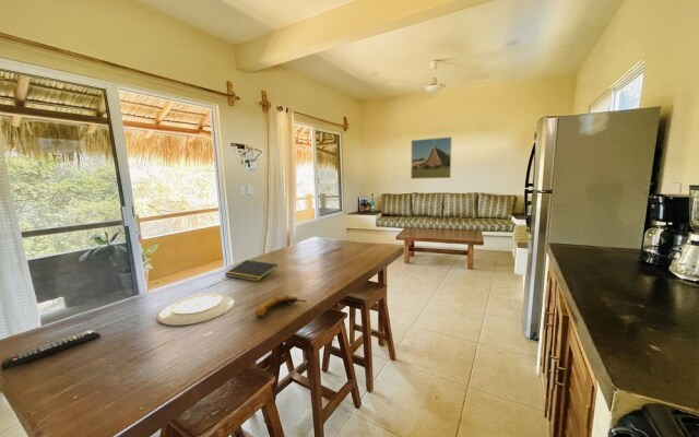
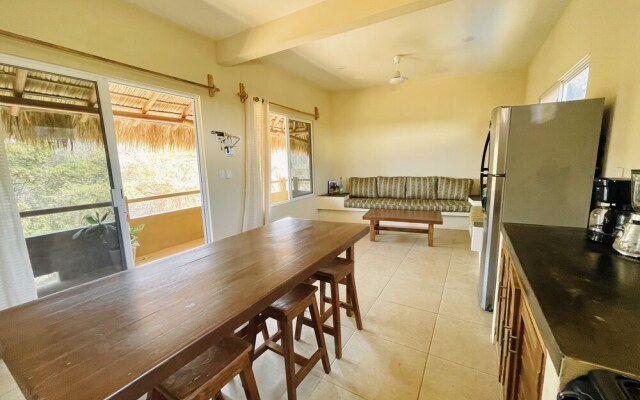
- plate [156,293,236,327]
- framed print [410,135,452,180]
- notepad [224,259,279,282]
- banana [254,295,307,320]
- remote control [0,329,102,371]
